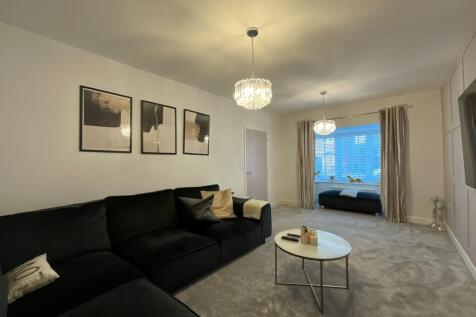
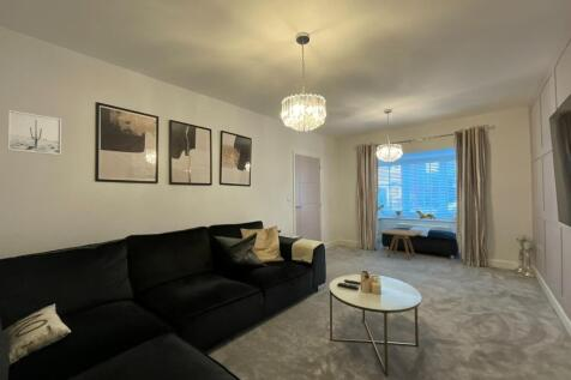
+ wall art [7,109,62,156]
+ side table [378,228,423,260]
